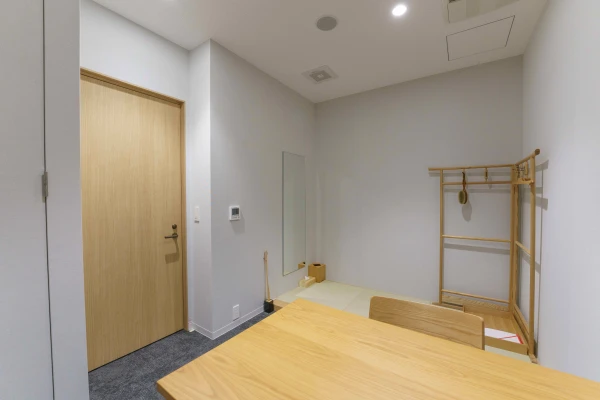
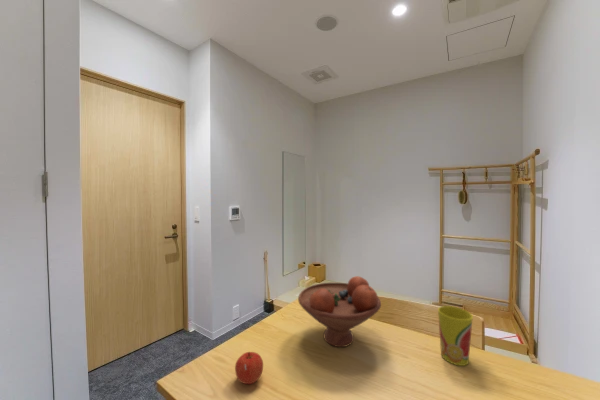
+ apple [234,351,264,385]
+ cup [437,305,474,367]
+ fruit bowl [297,275,382,348]
